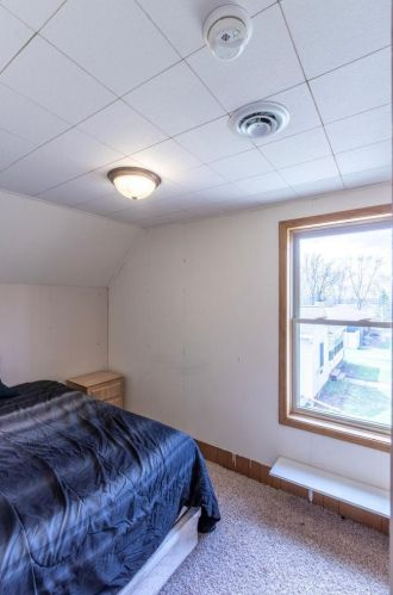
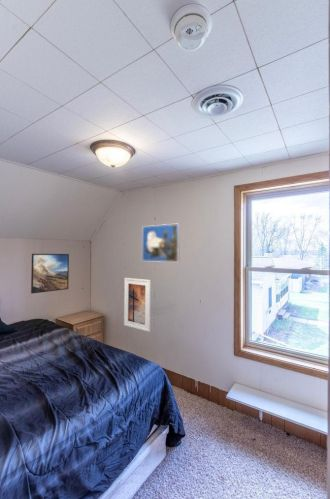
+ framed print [30,253,70,295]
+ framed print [123,277,152,333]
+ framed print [141,223,181,263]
